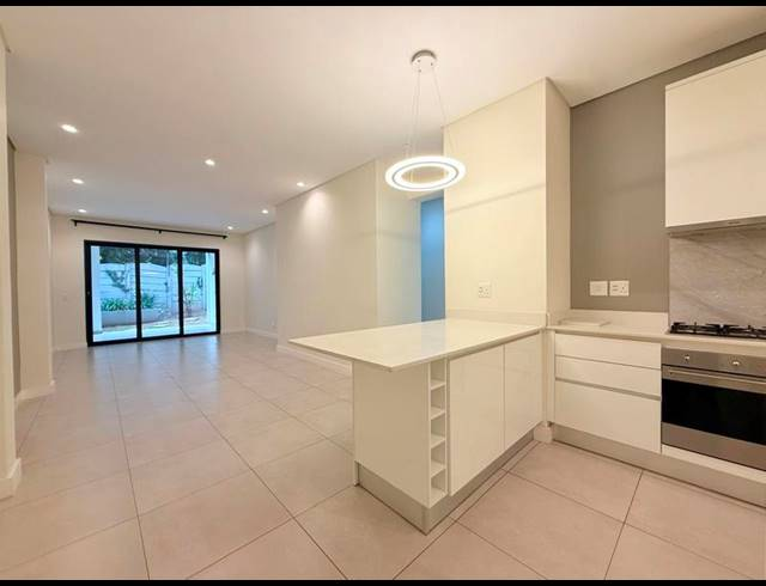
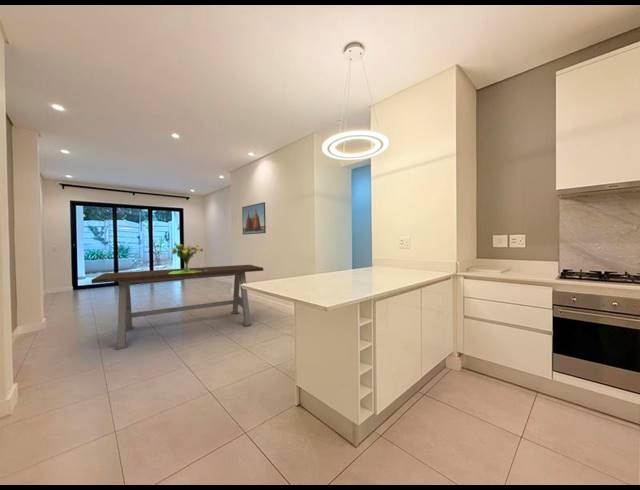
+ bouquet [169,242,207,274]
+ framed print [241,201,267,236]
+ dining table [91,264,264,350]
